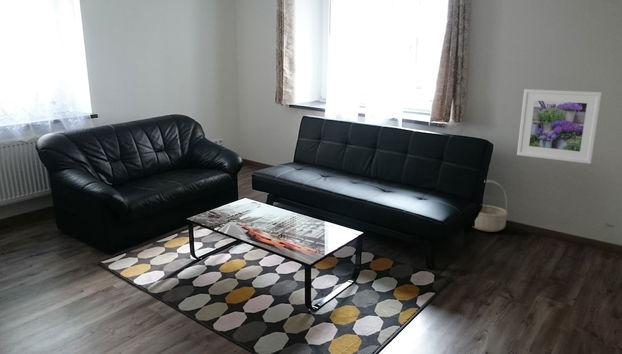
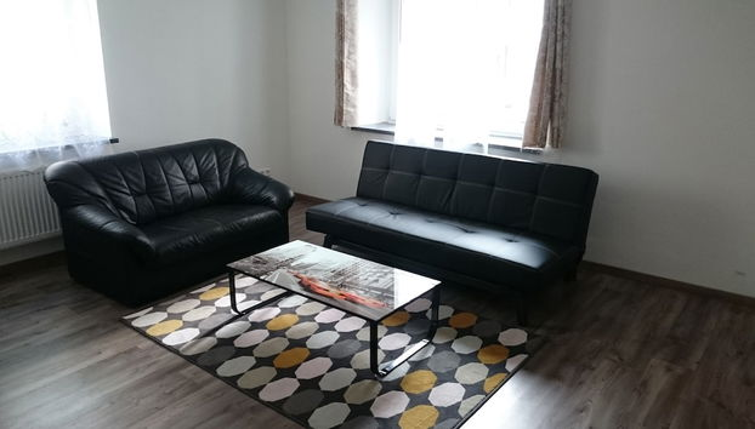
- basket [473,179,509,233]
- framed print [516,88,603,165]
